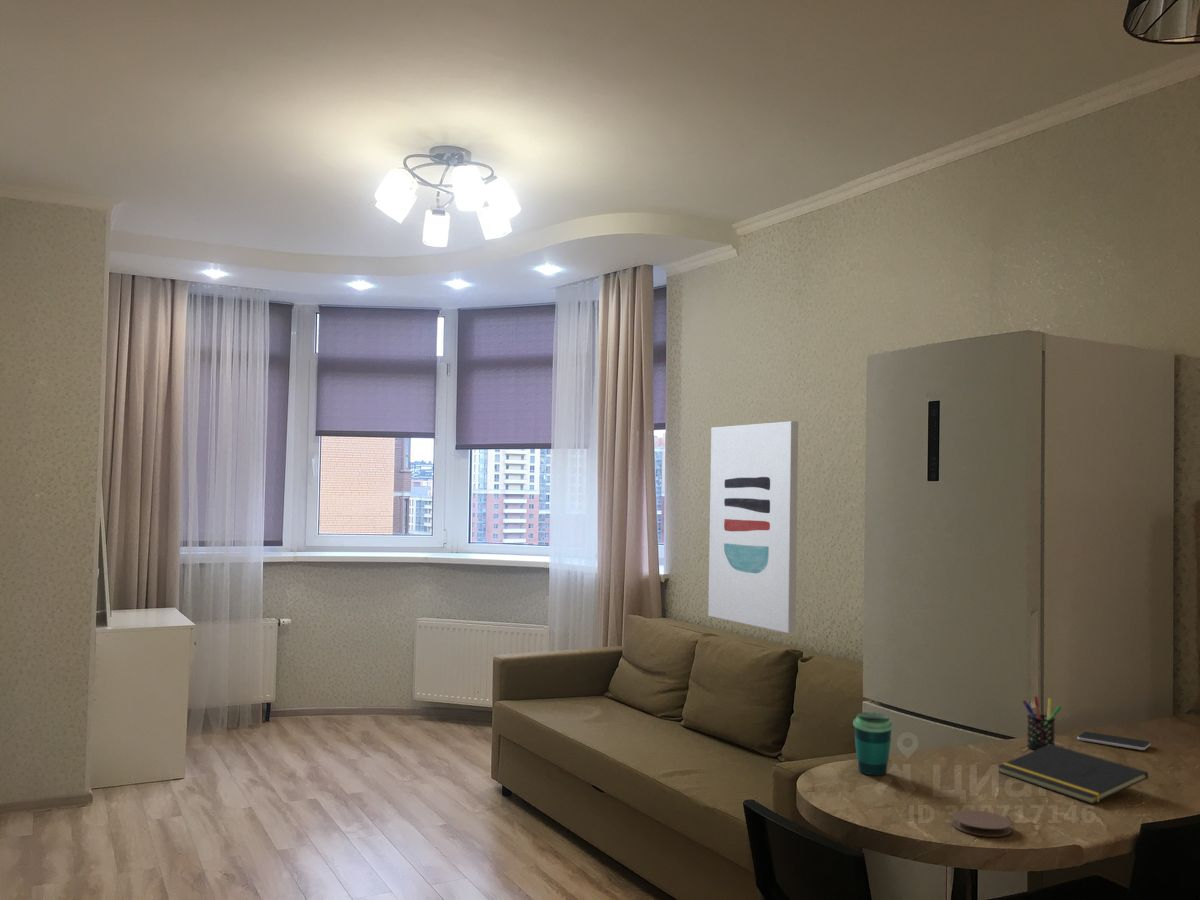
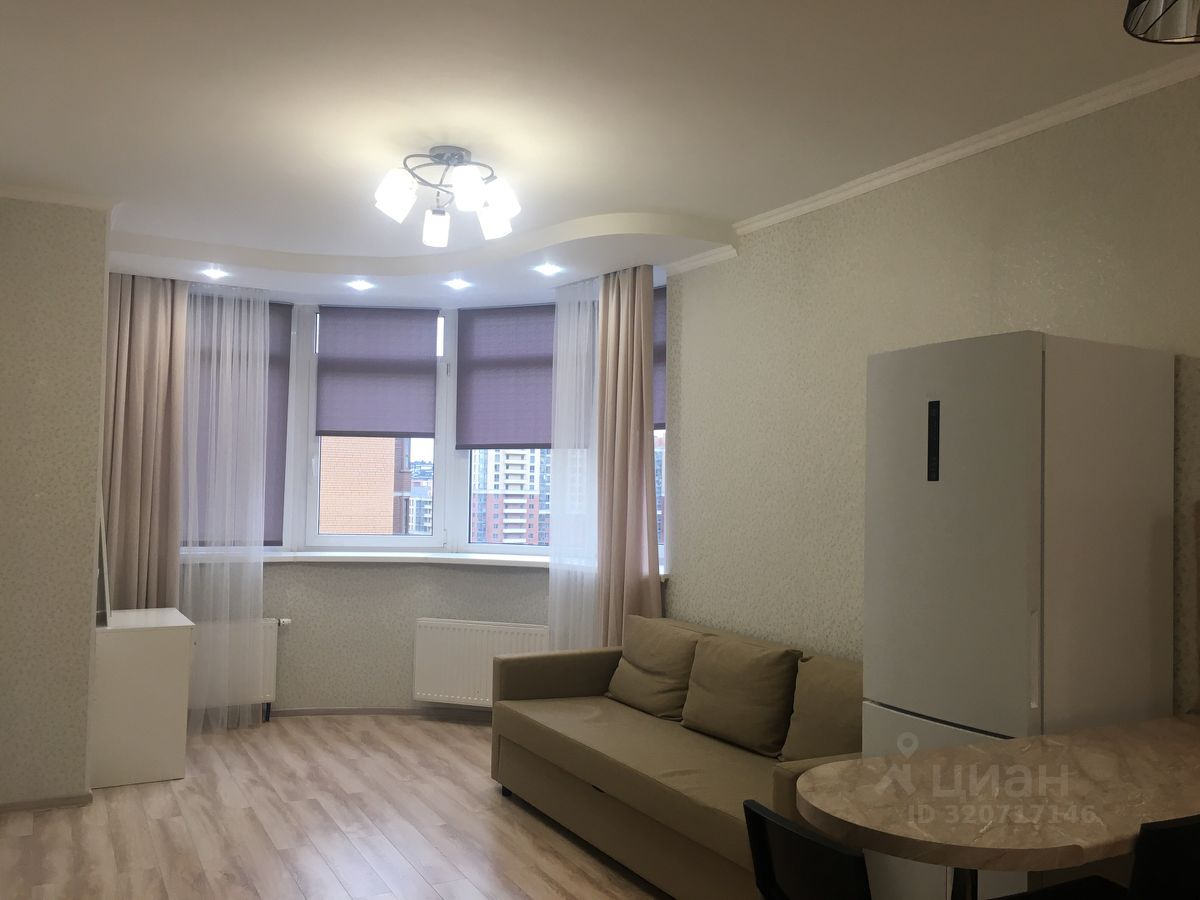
- cup [852,711,894,776]
- pen holder [1021,695,1062,751]
- notepad [997,744,1149,805]
- wall art [707,420,799,635]
- coaster [951,809,1013,838]
- smartphone [1076,731,1151,751]
